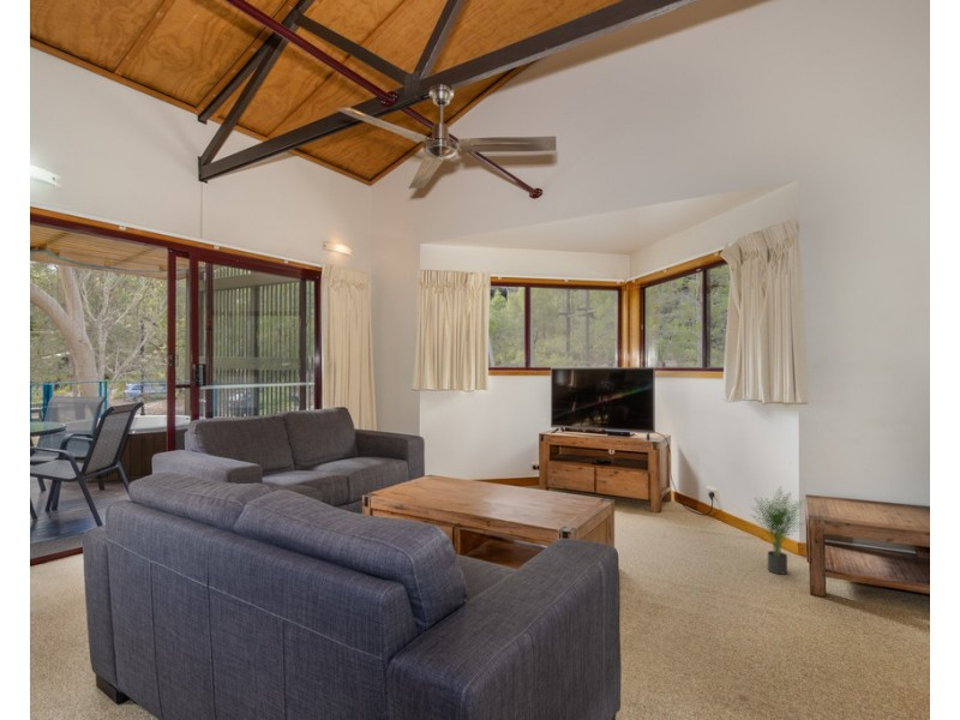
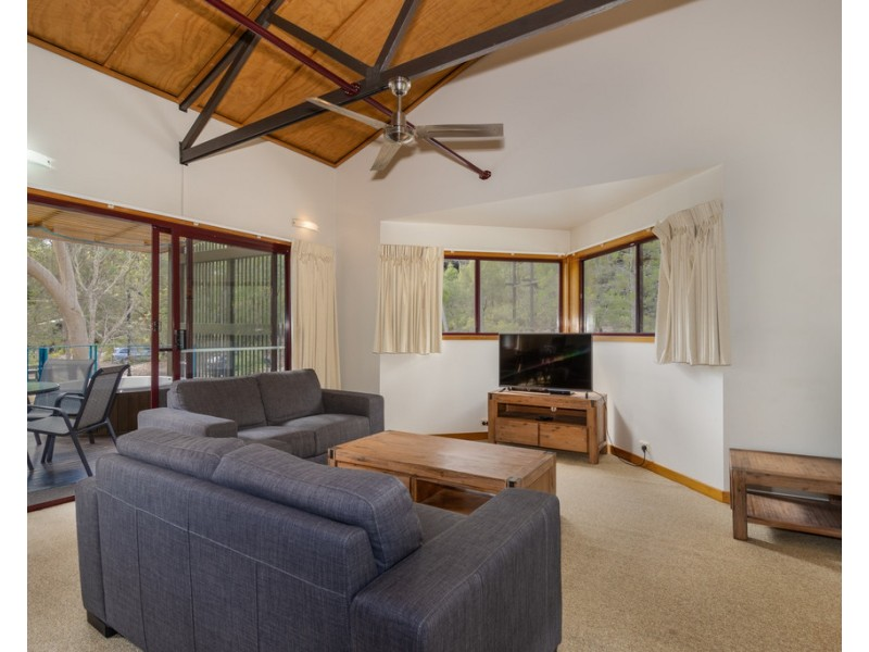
- potted plant [749,485,808,576]
